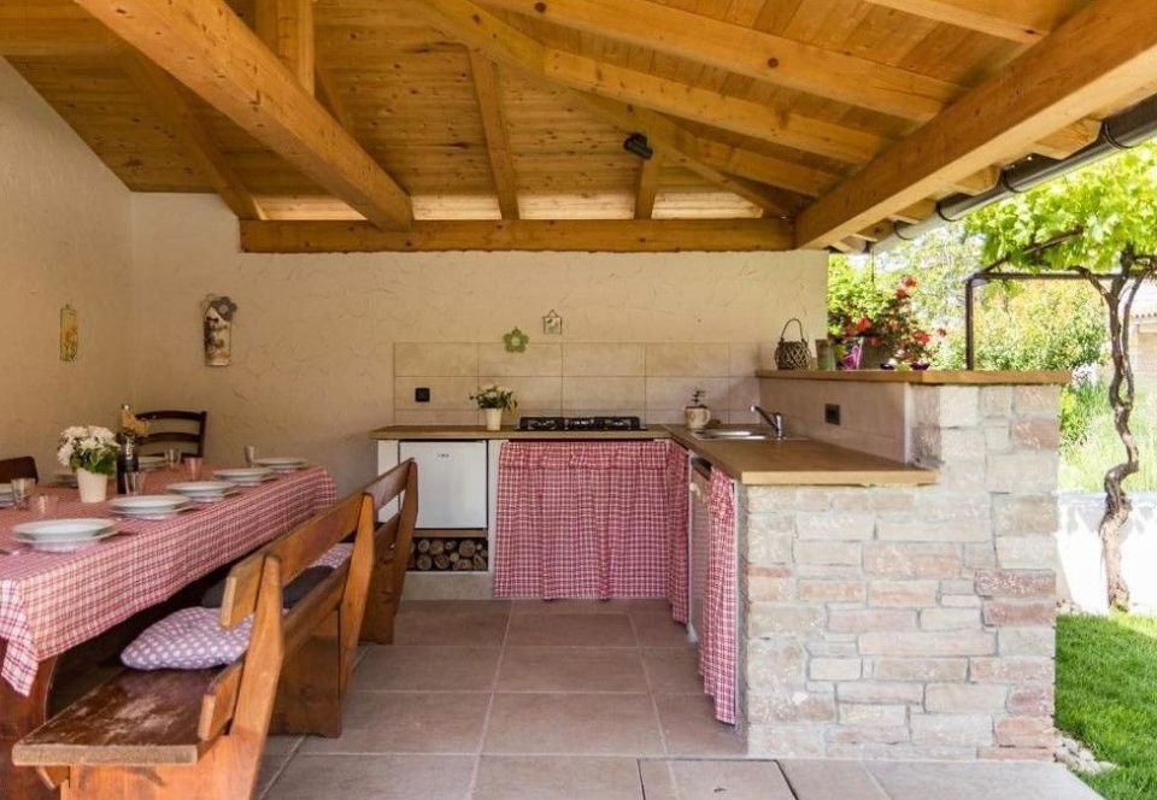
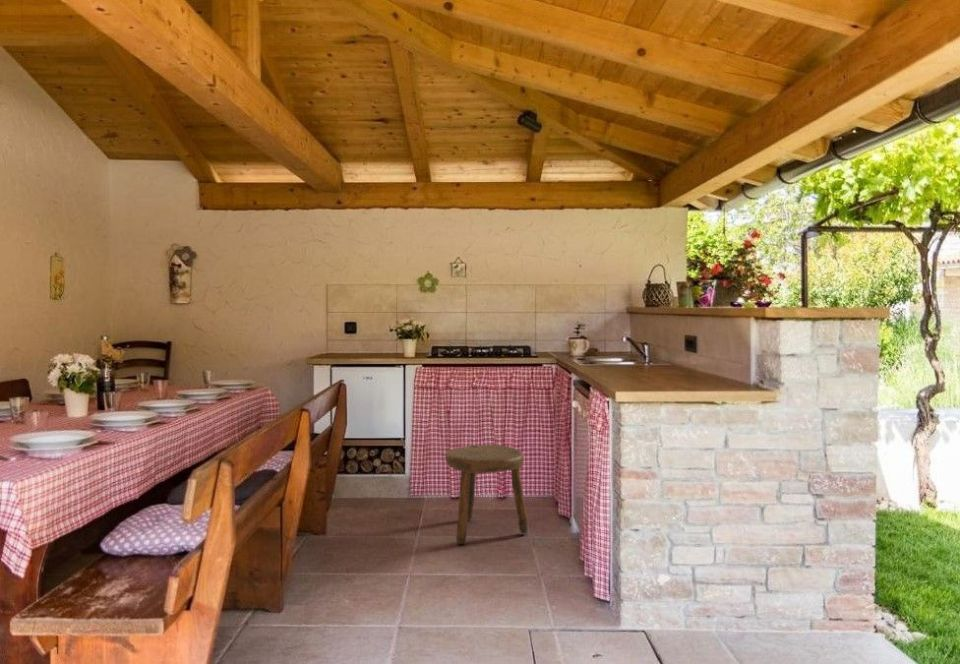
+ stool [444,444,529,545]
